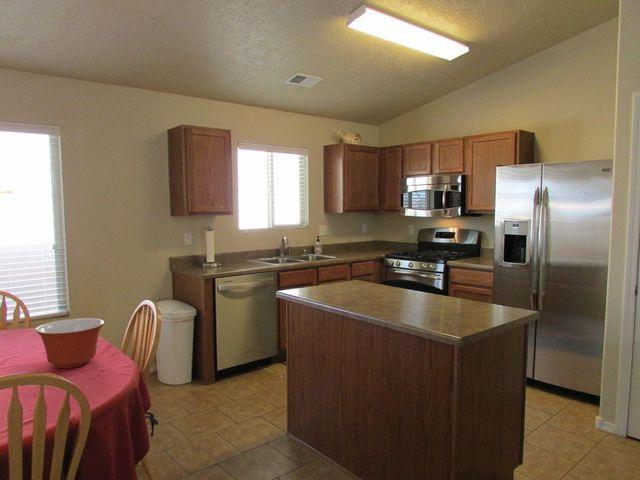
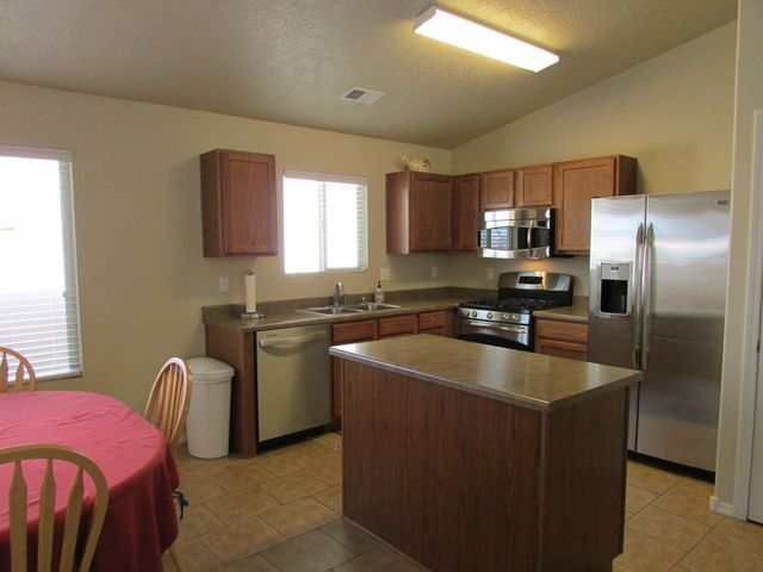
- mixing bowl [34,317,106,369]
